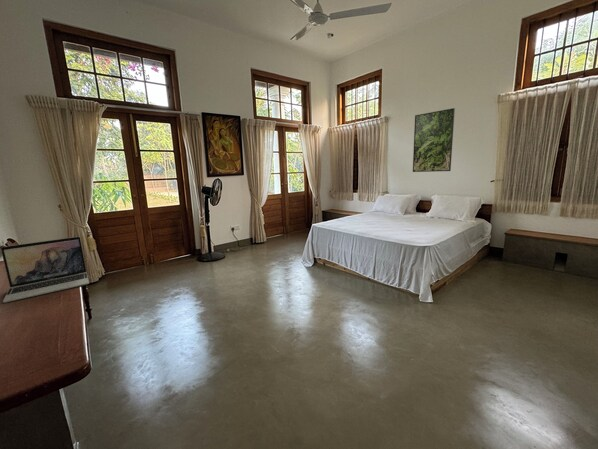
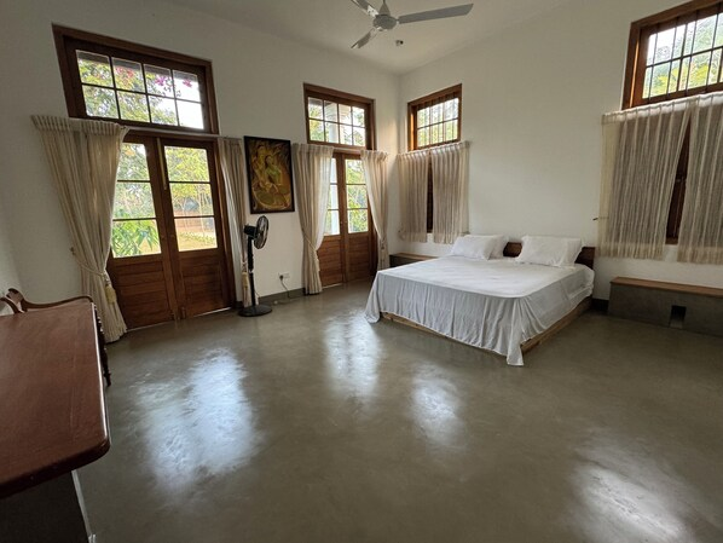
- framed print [412,107,456,173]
- laptop [0,236,90,304]
